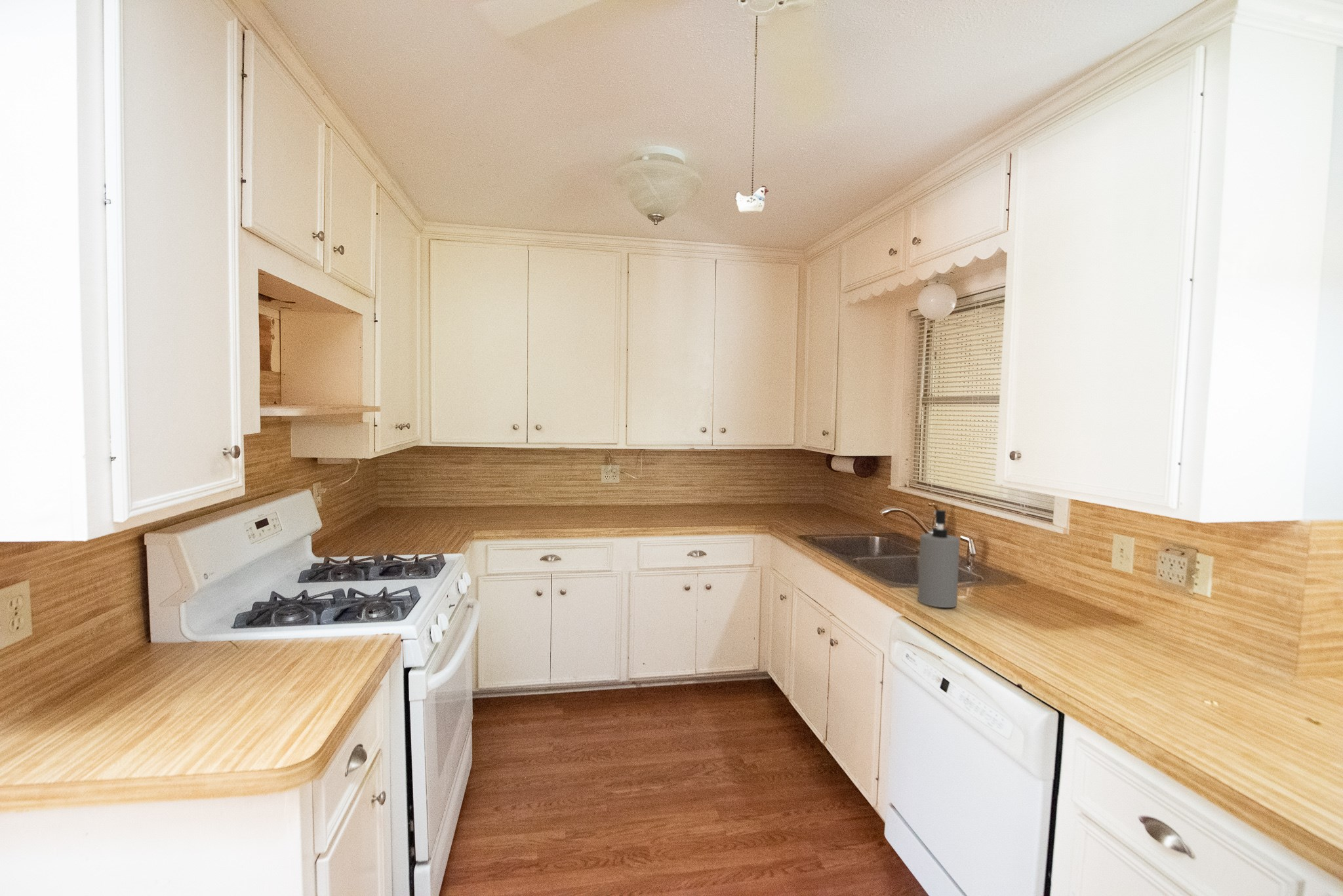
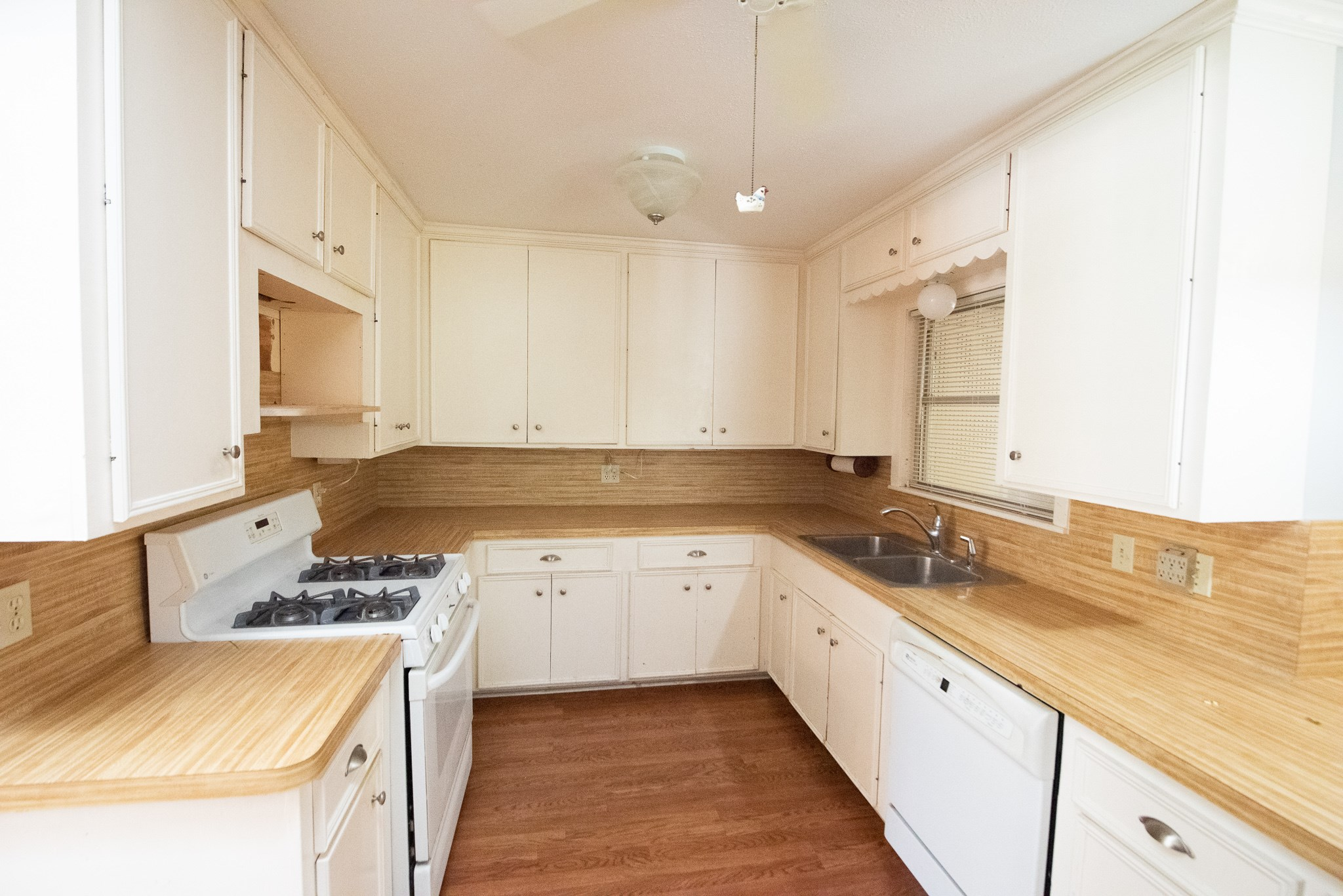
- soap dispenser [917,509,960,608]
